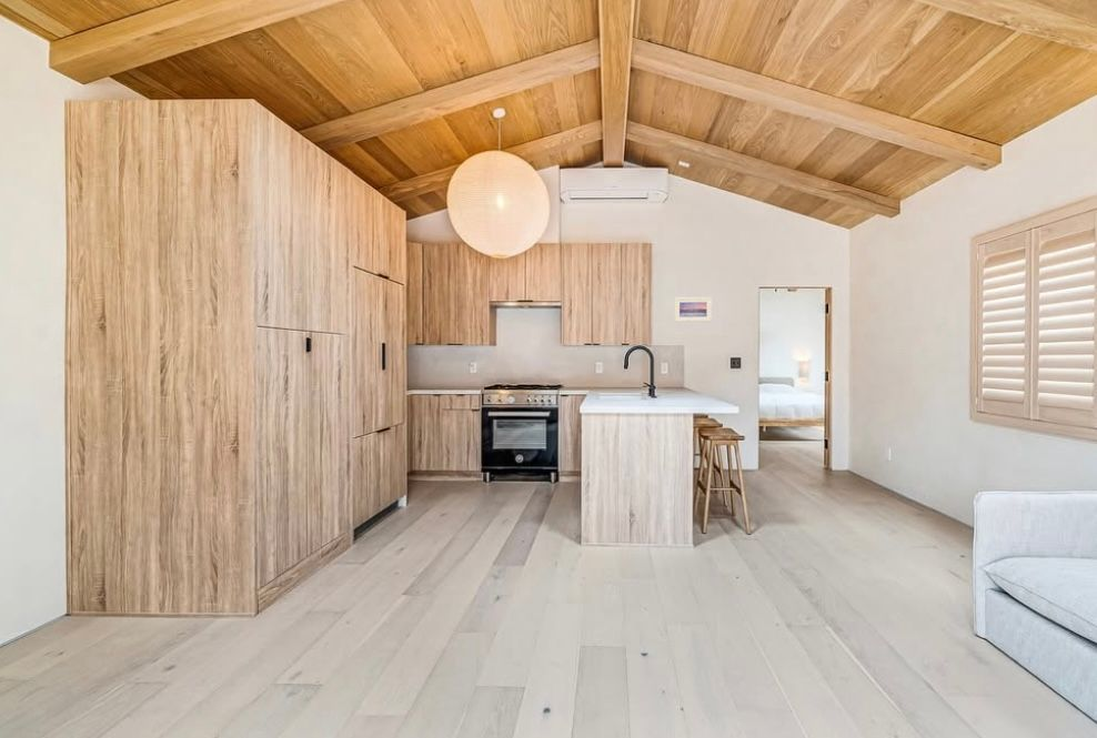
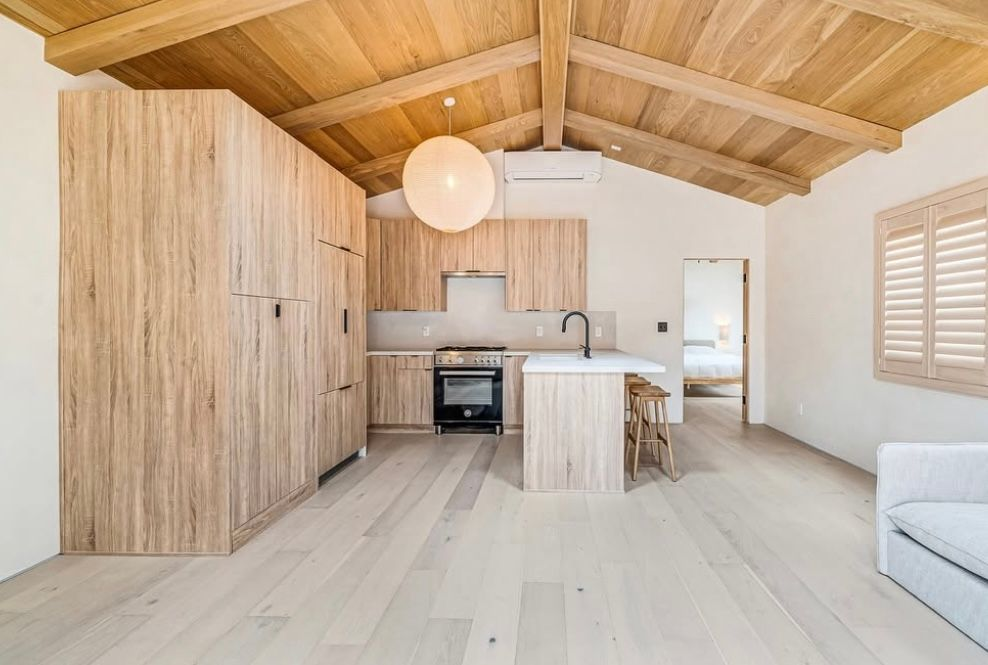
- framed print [673,296,713,323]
